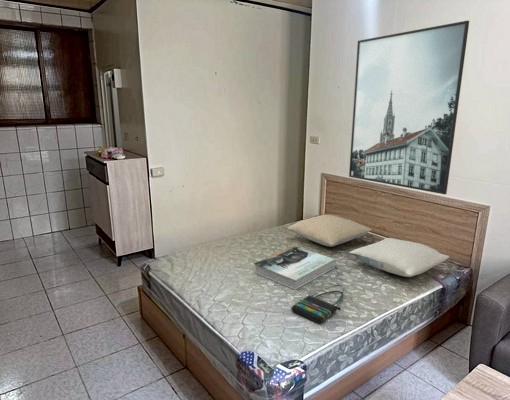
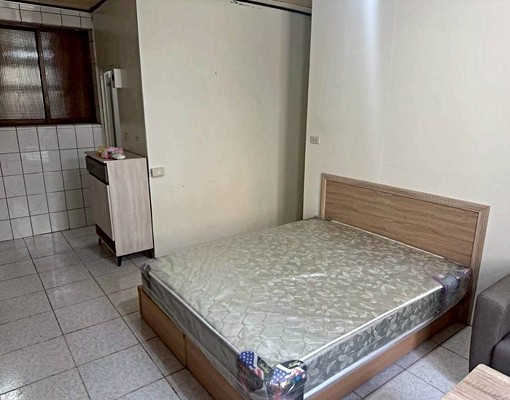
- pillow [287,213,373,248]
- tote bag [291,284,344,324]
- book [253,245,337,291]
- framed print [348,19,470,195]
- pillow [348,237,450,278]
